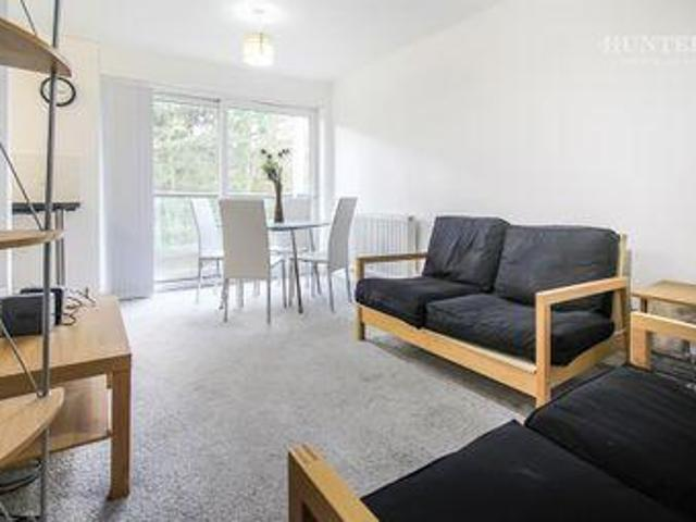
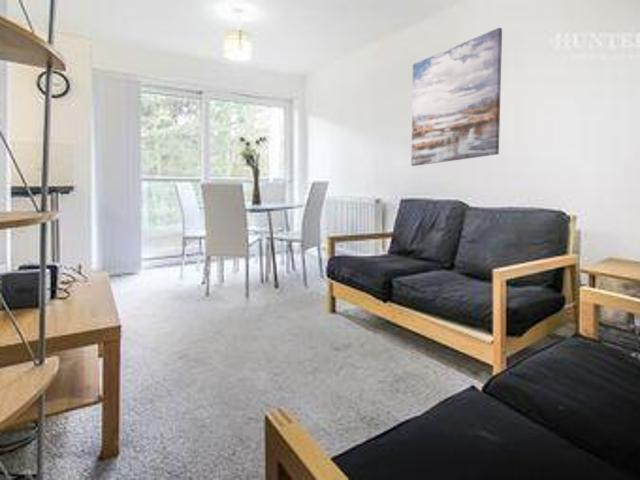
+ wall art [410,27,503,167]
